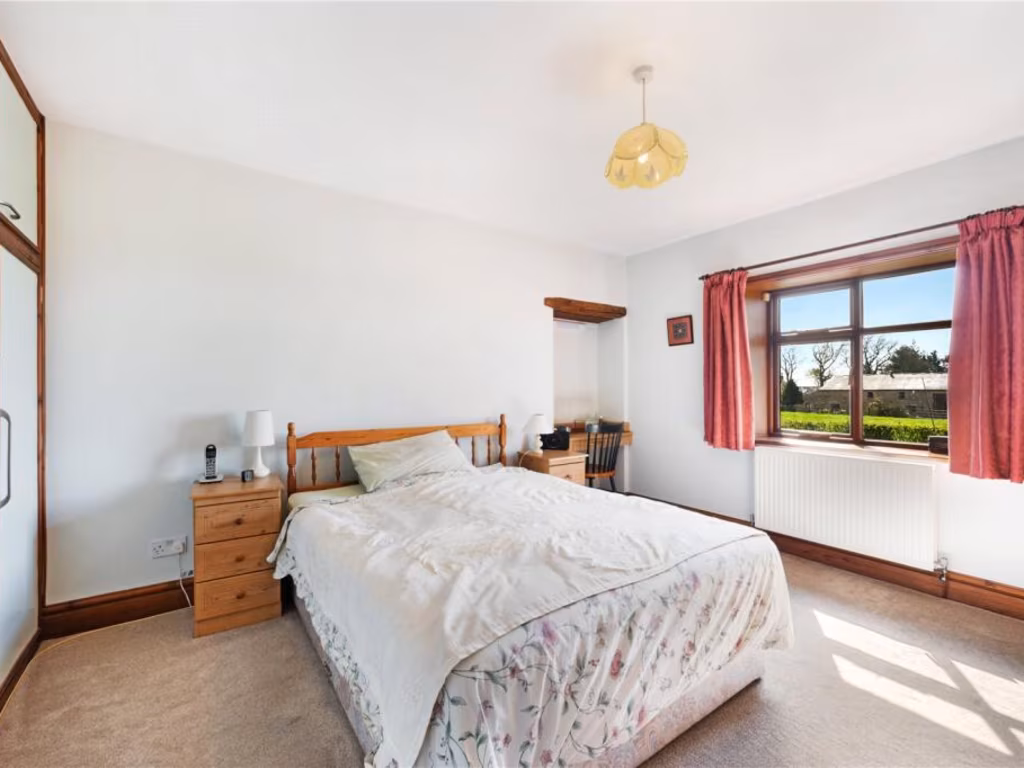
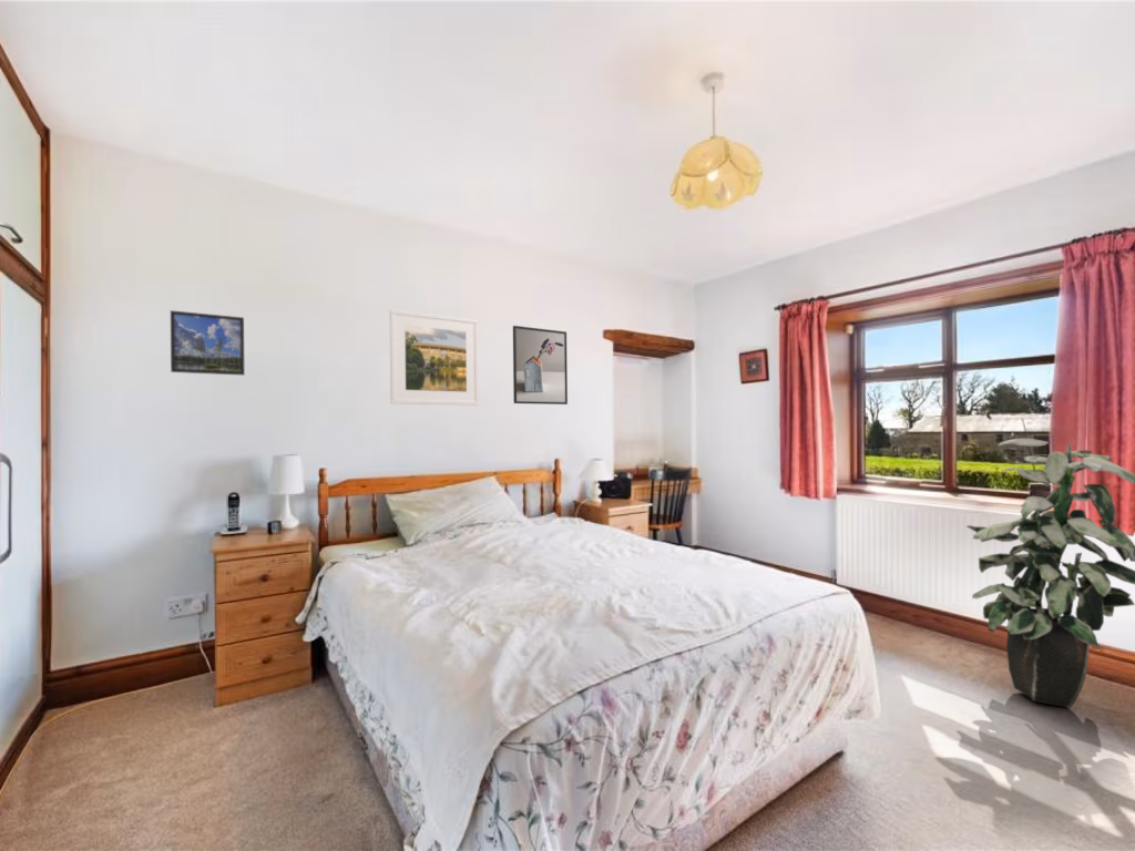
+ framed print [389,308,480,407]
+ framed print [512,325,569,406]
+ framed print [170,309,246,377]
+ indoor plant [965,438,1135,709]
